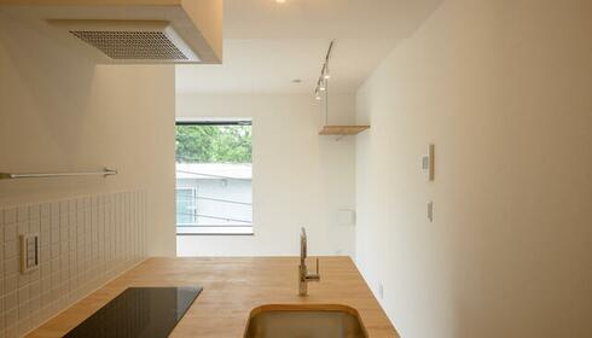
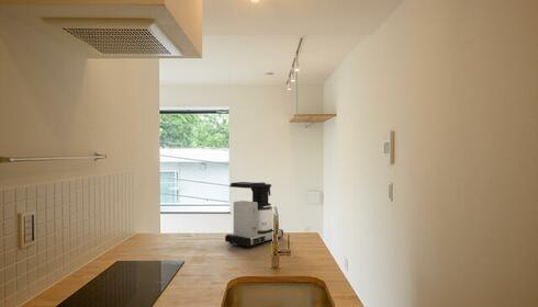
+ coffee maker [224,181,284,249]
